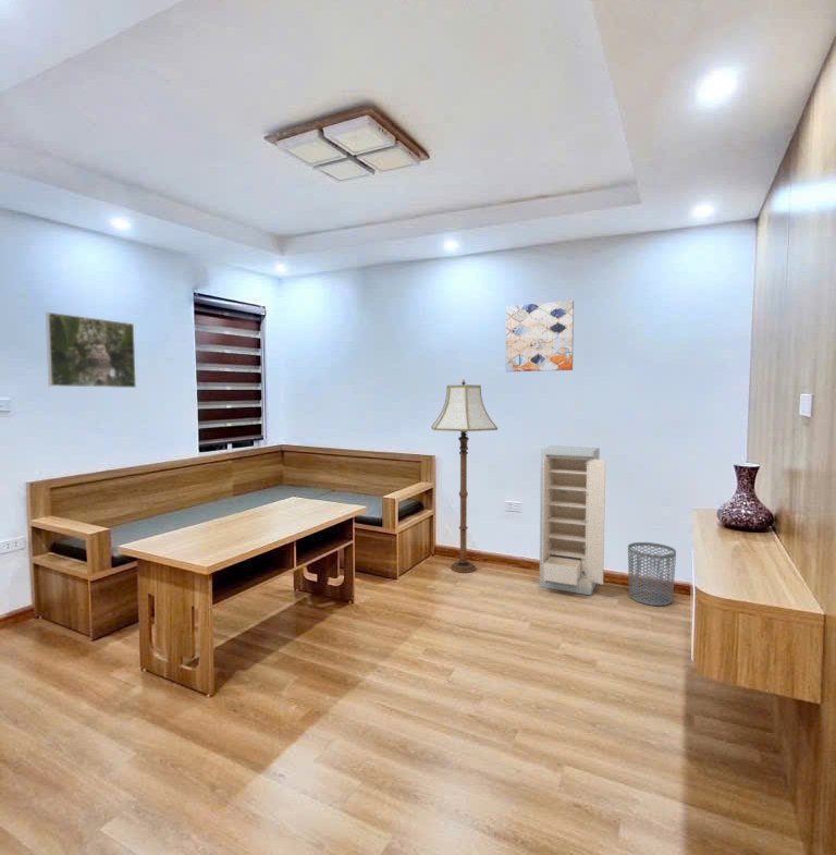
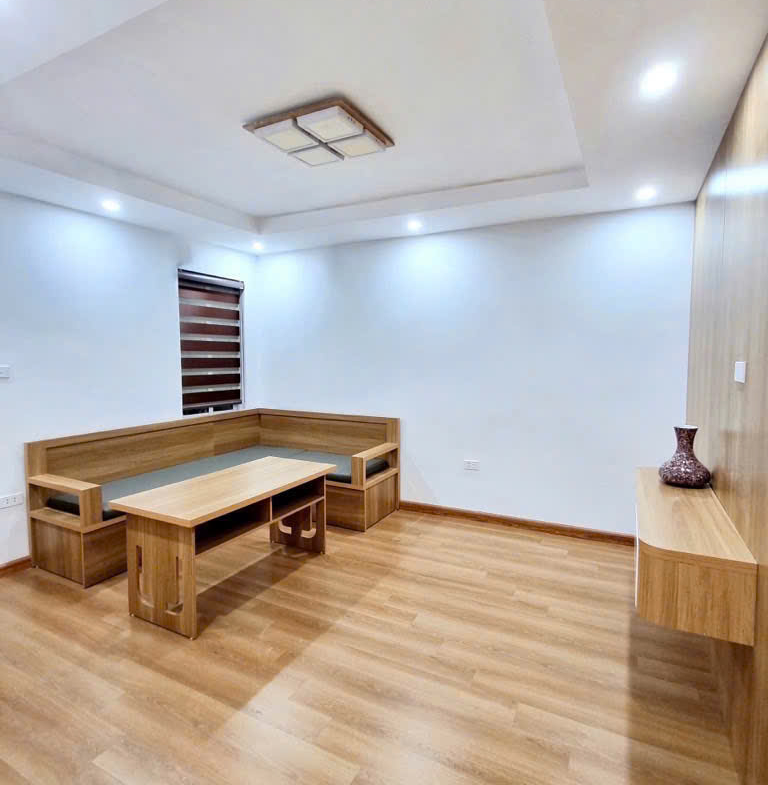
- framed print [45,312,137,389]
- wall art [505,300,575,372]
- storage cabinet [539,444,606,597]
- floor lamp [430,379,499,574]
- waste bin [627,541,677,607]
